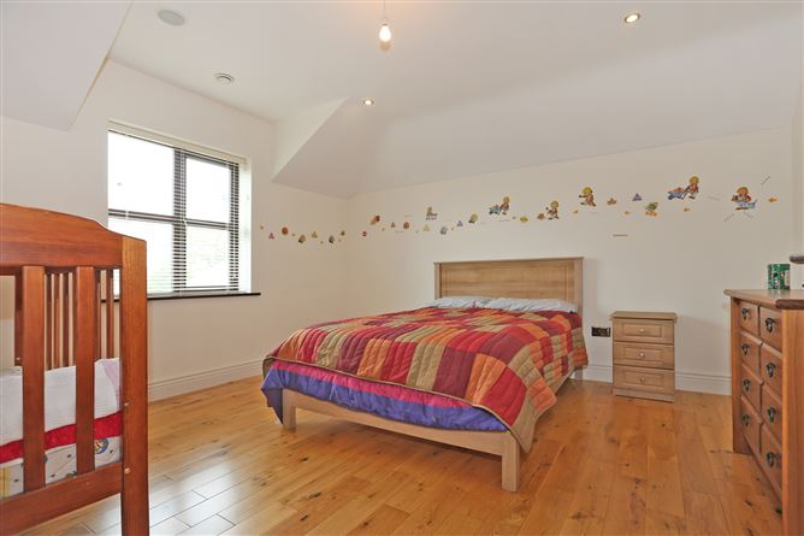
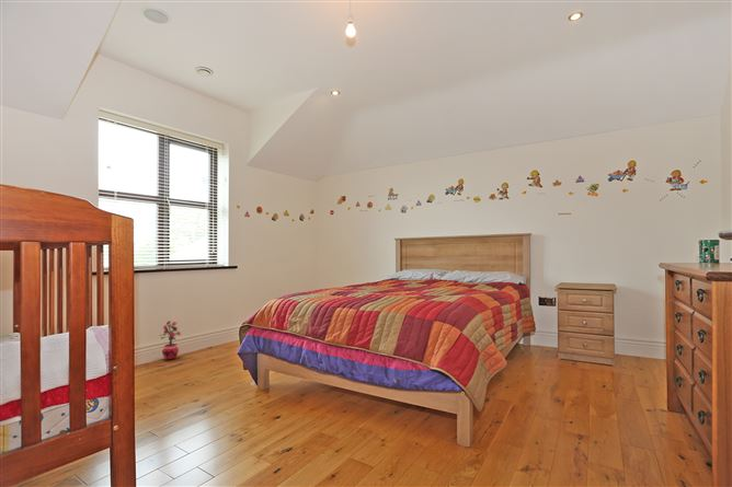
+ potted plant [158,320,181,361]
